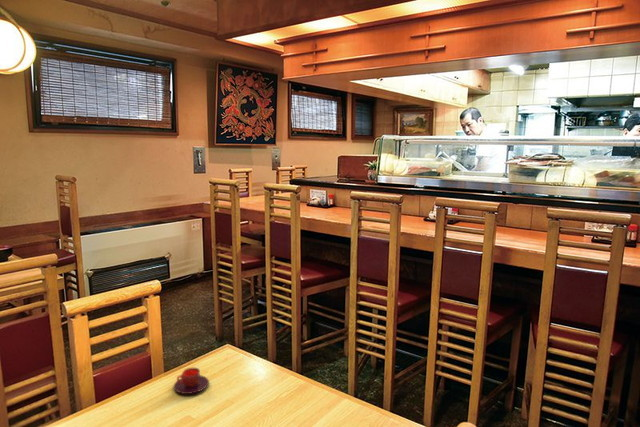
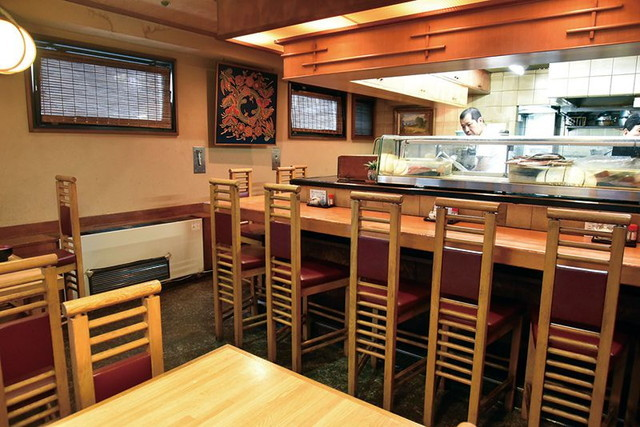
- teacup [172,367,210,395]
